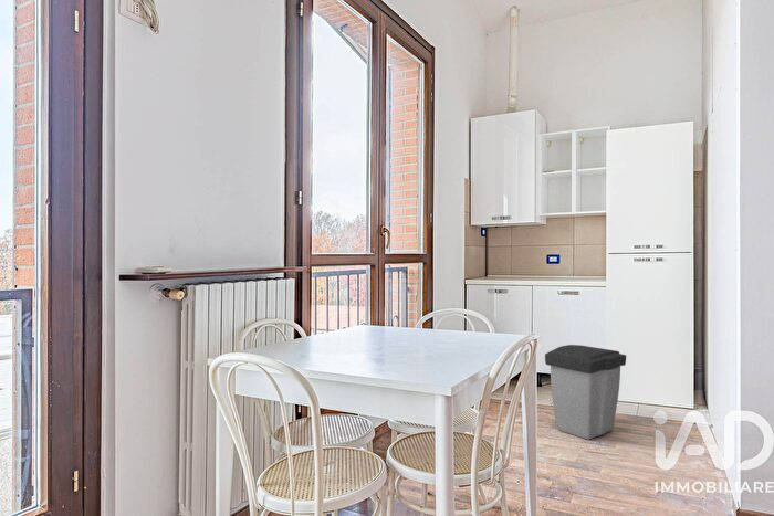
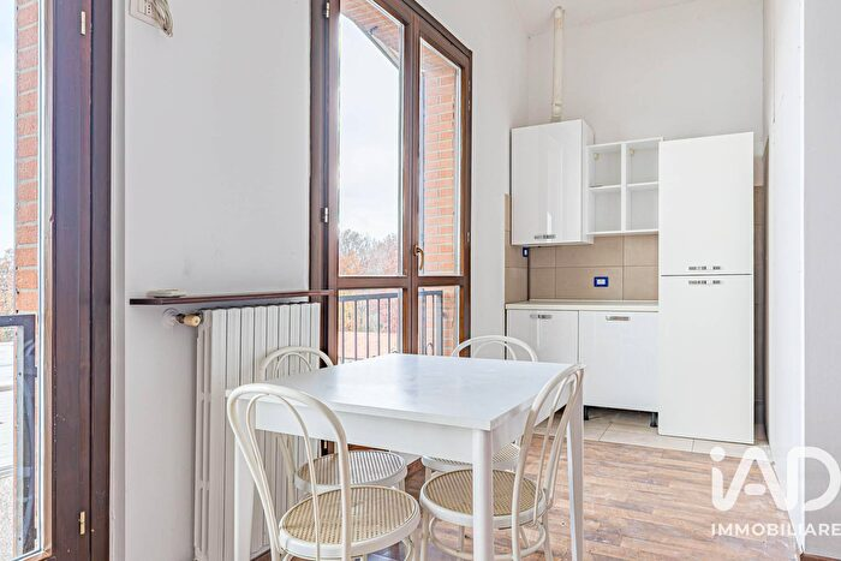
- trash can [544,344,627,441]
